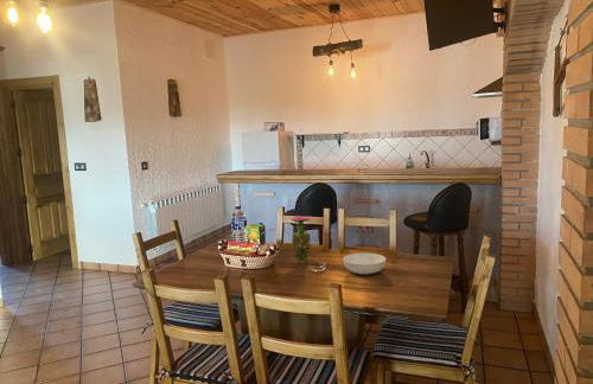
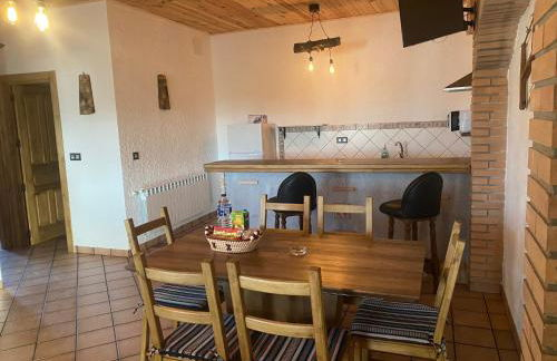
- serving bowl [342,252,387,275]
- flower [289,213,312,263]
